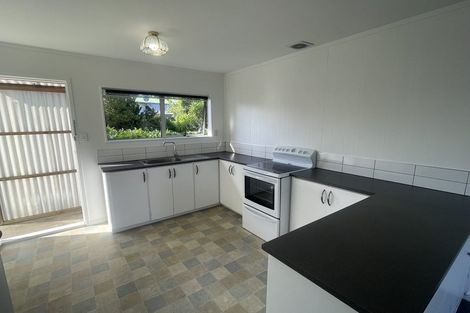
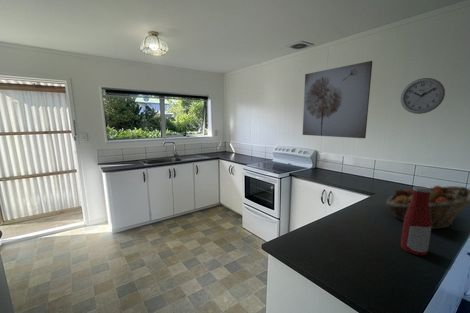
+ fruit basket [385,185,470,230]
+ wall clock [400,77,446,115]
+ wall art [302,60,373,139]
+ bottle [400,185,432,256]
